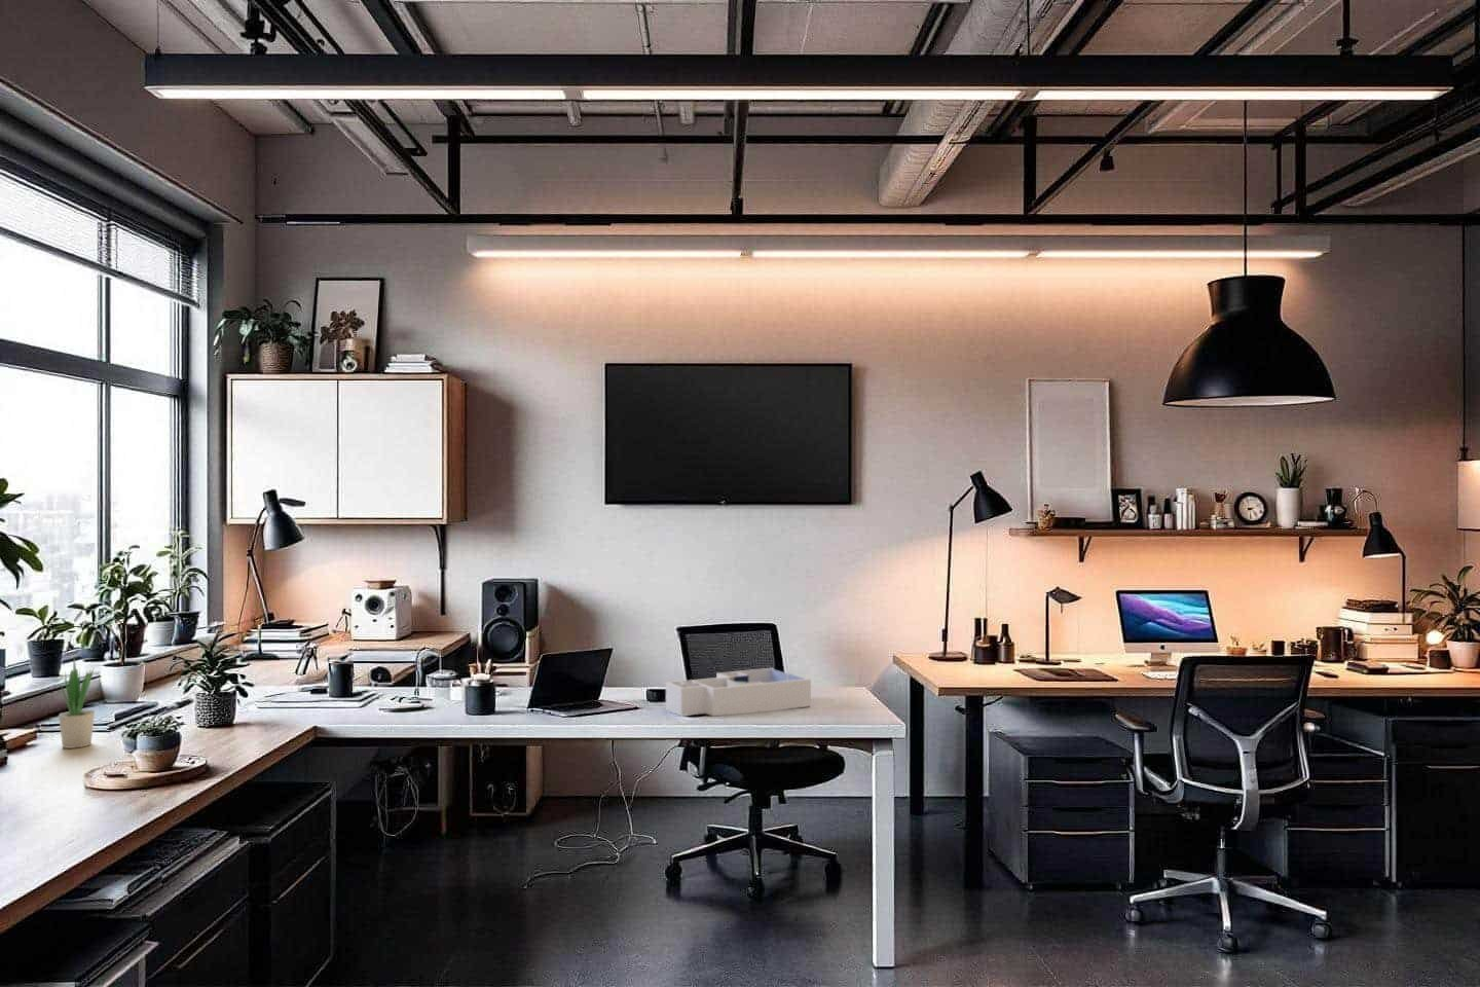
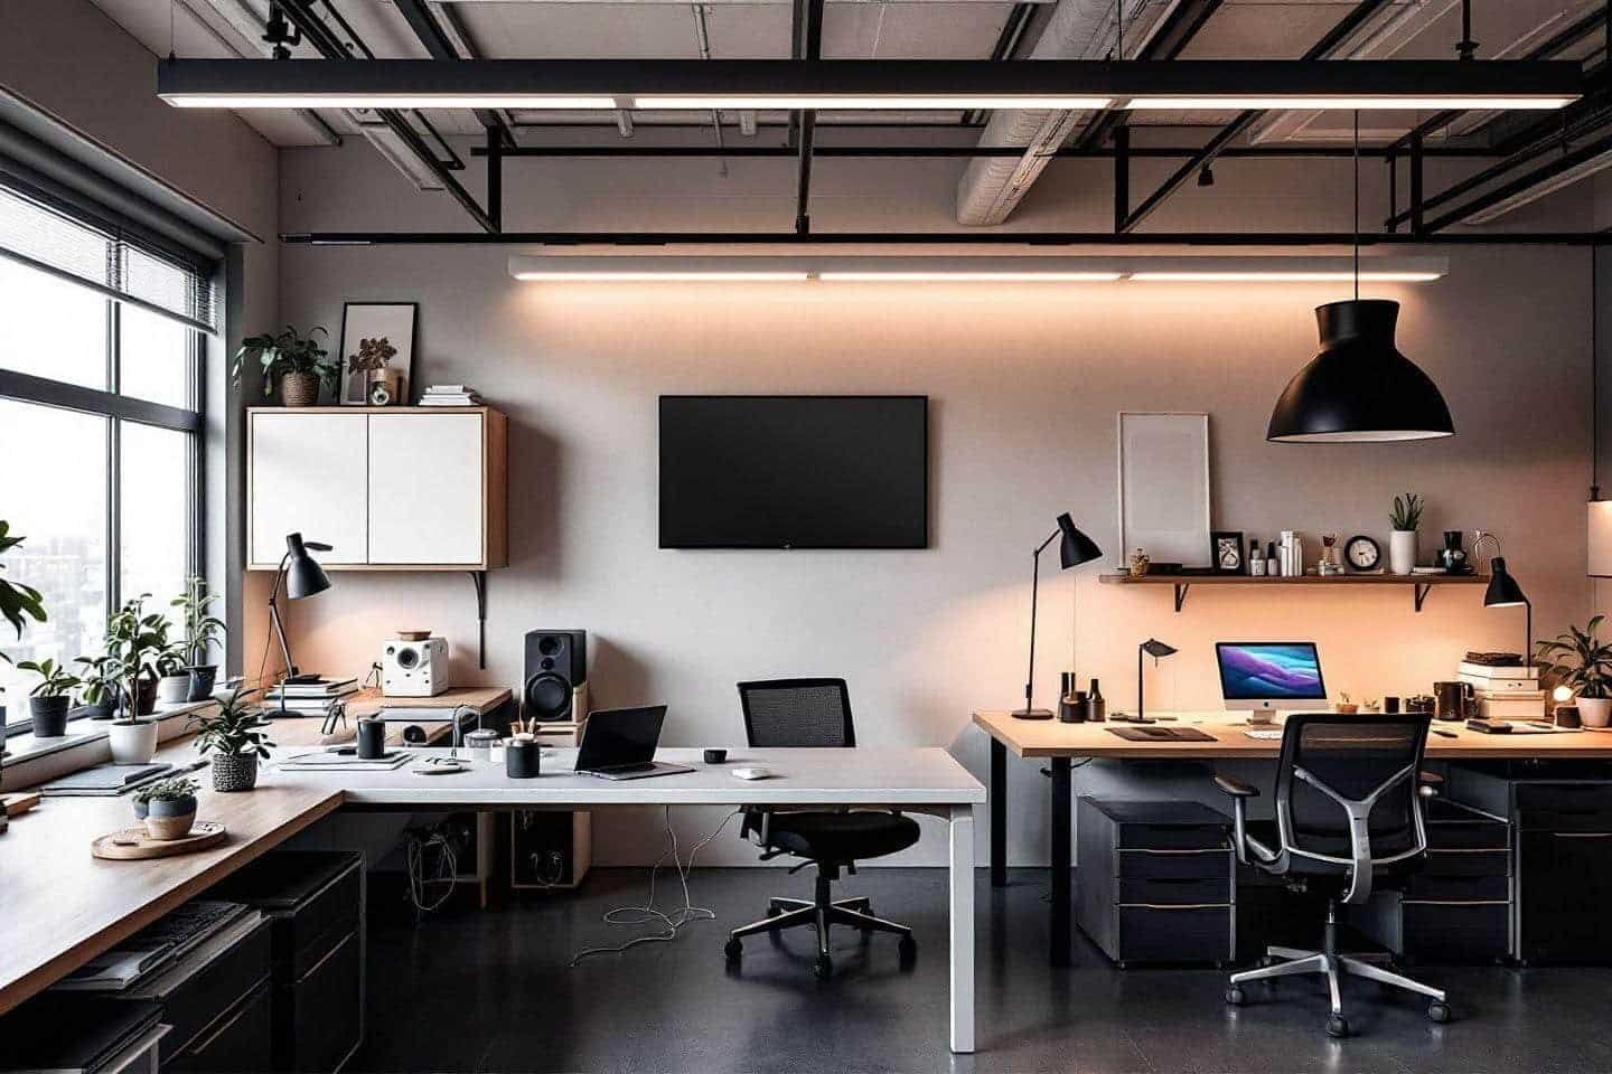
- desk organizer [665,668,812,717]
- potted plant [57,657,96,749]
